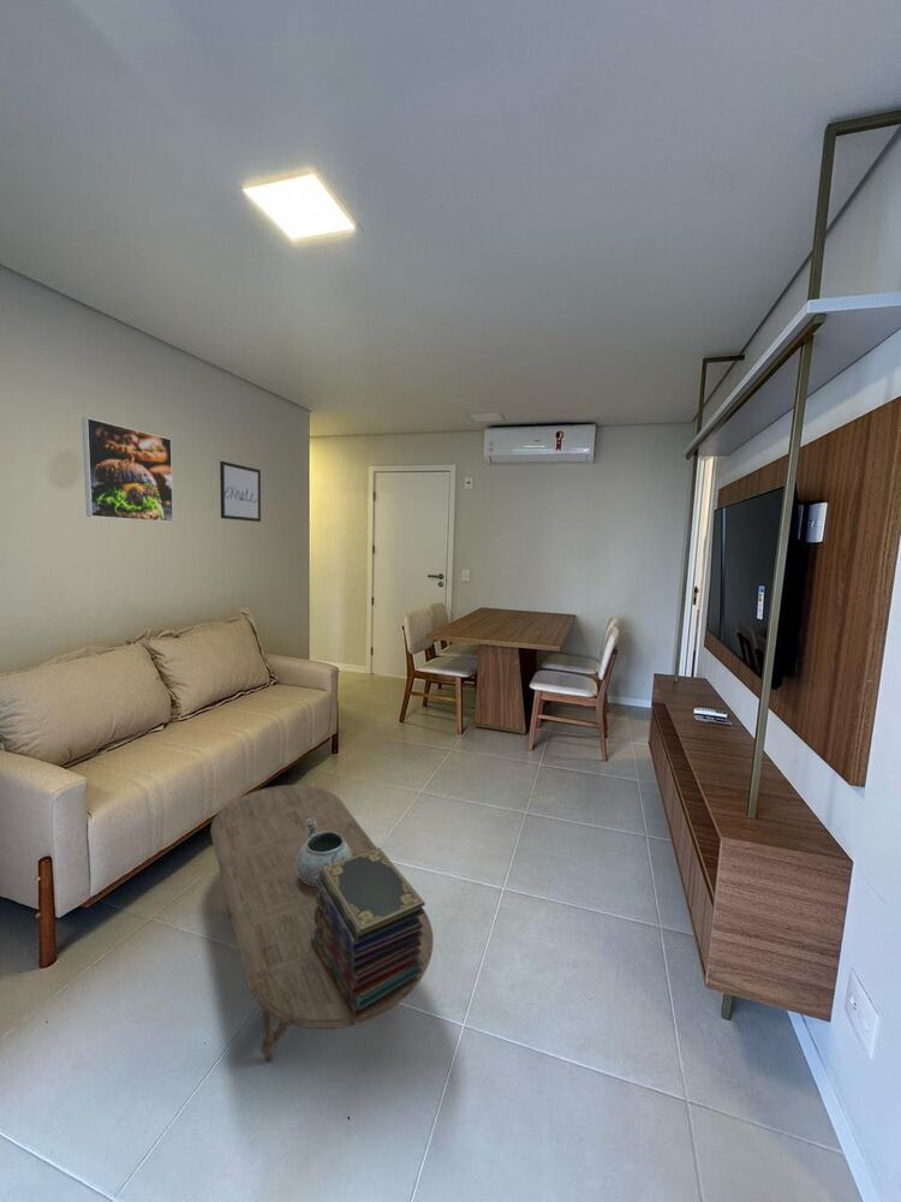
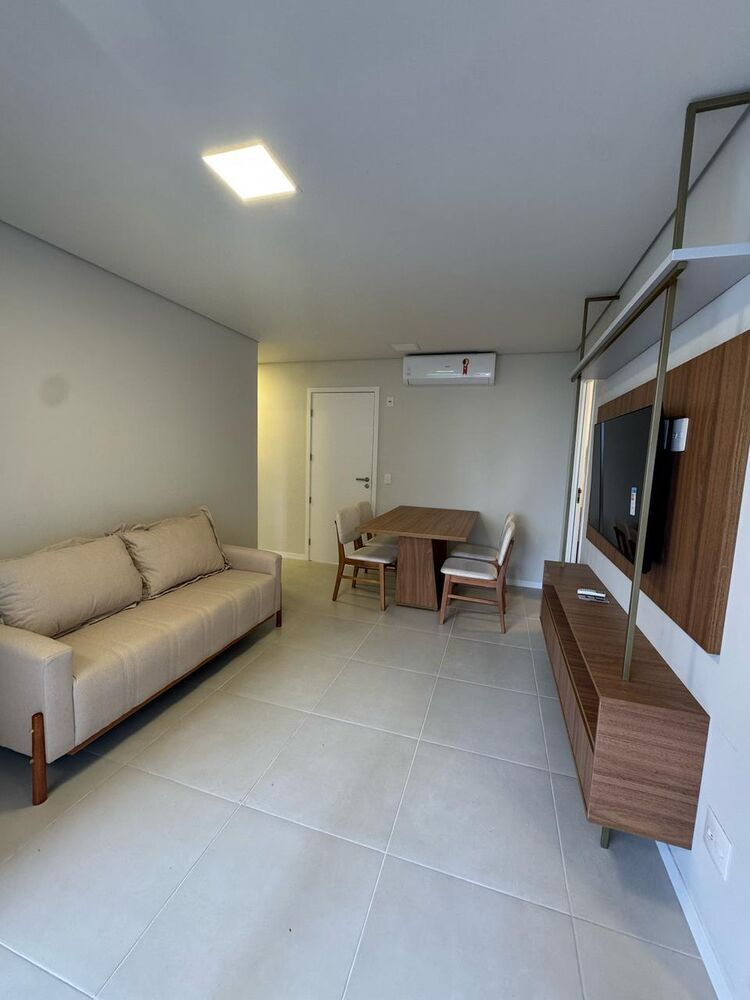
- wall art [219,460,262,523]
- coffee table [209,784,434,1064]
- decorative bowl [297,819,352,885]
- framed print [82,416,174,523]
- book stack [311,846,426,1018]
